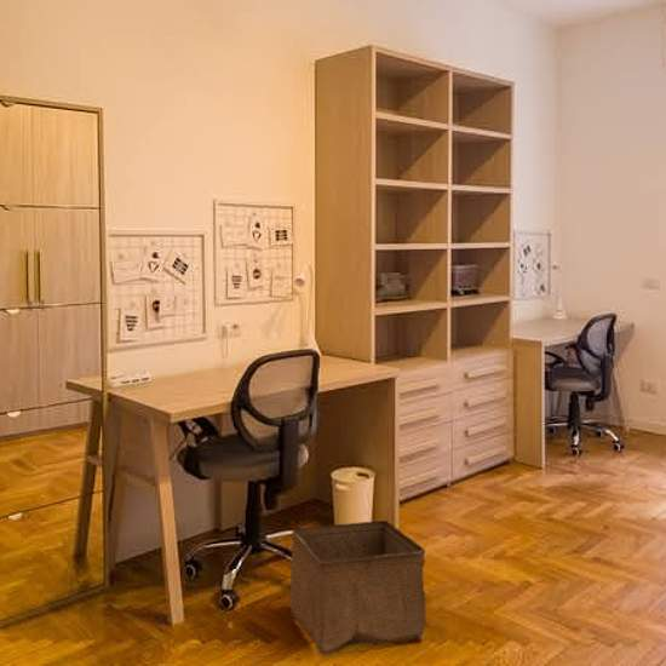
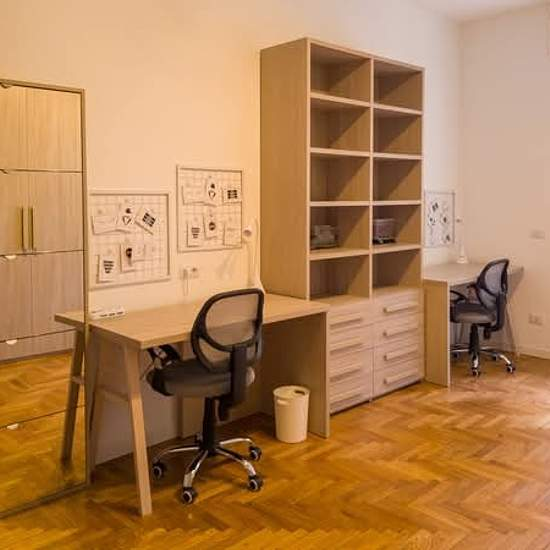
- storage bin [288,519,427,658]
